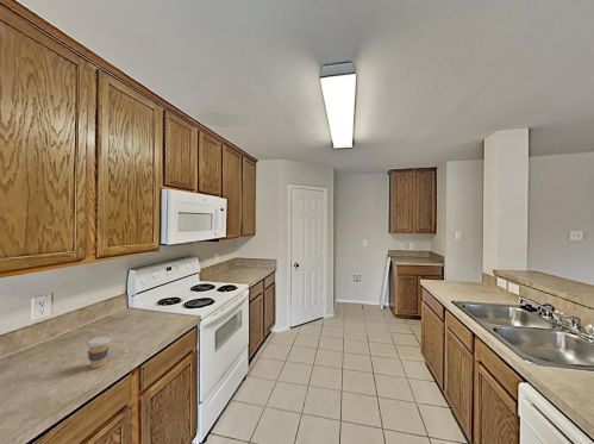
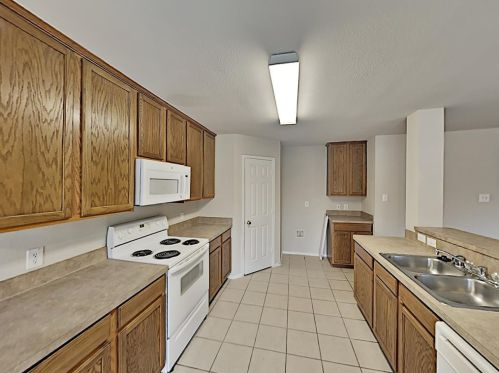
- coffee cup [86,336,111,369]
